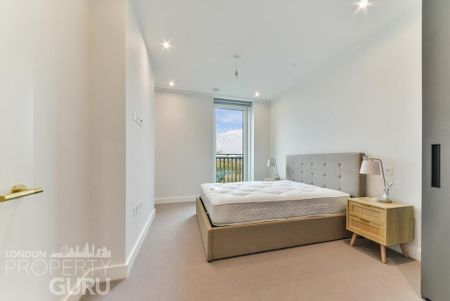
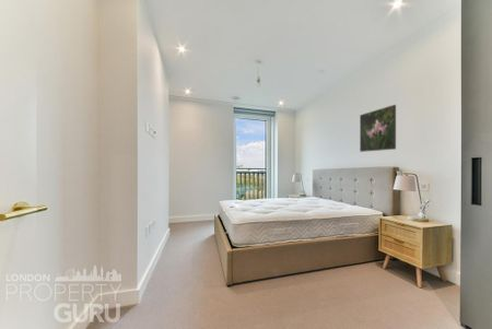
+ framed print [359,104,397,153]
